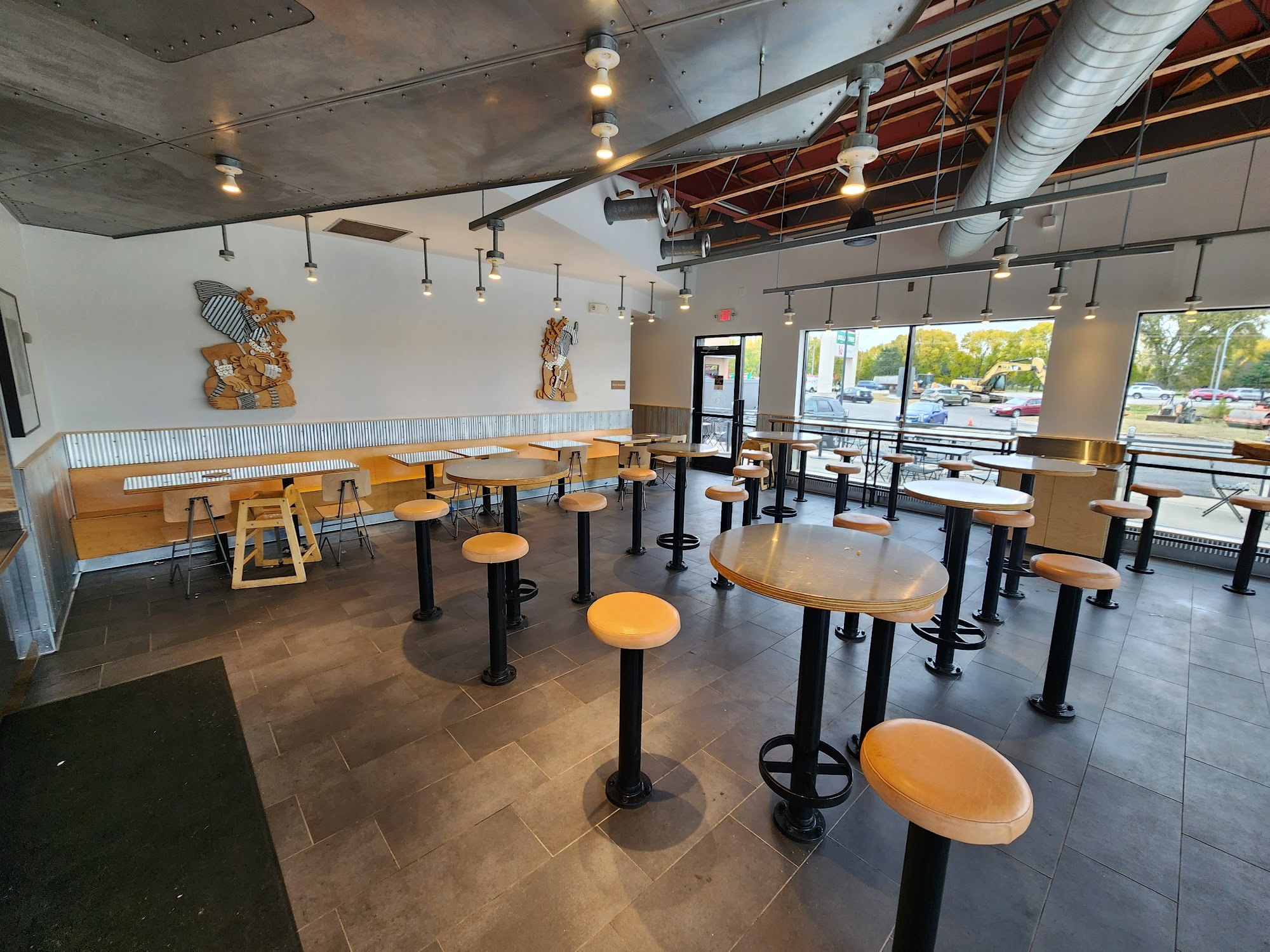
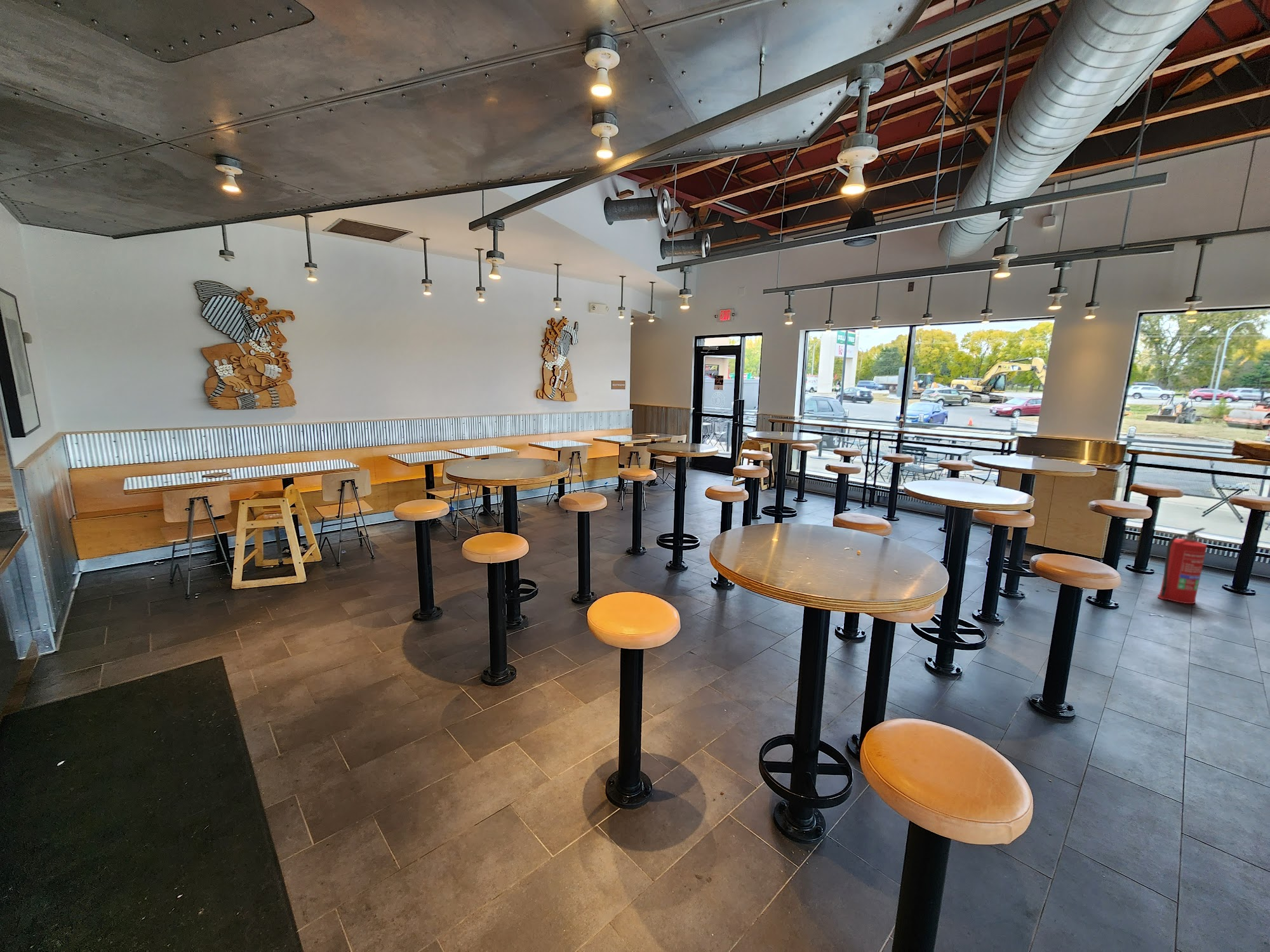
+ fire extinguisher [1157,527,1208,605]
